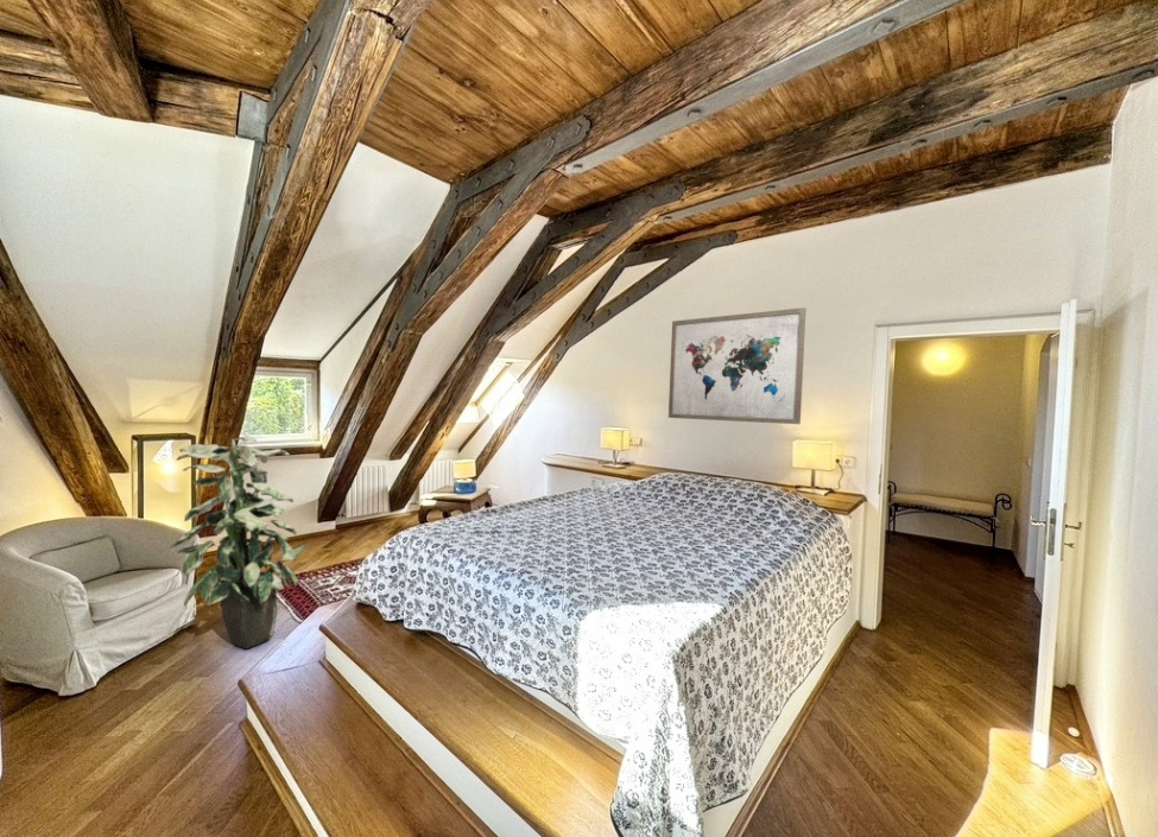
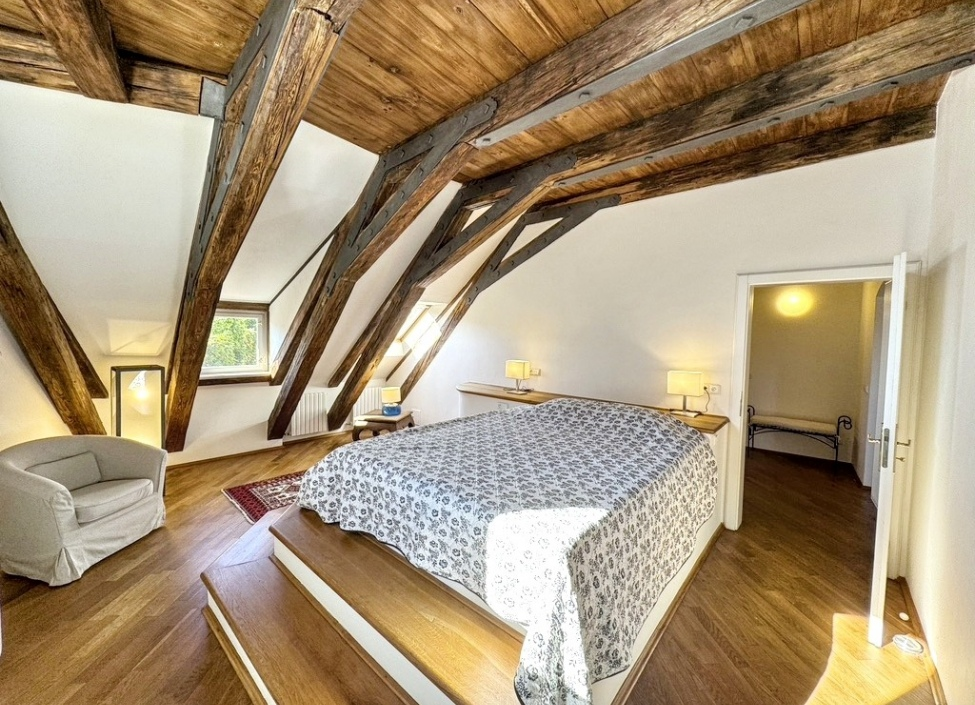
- indoor plant [170,435,309,649]
- wall art [667,306,806,425]
